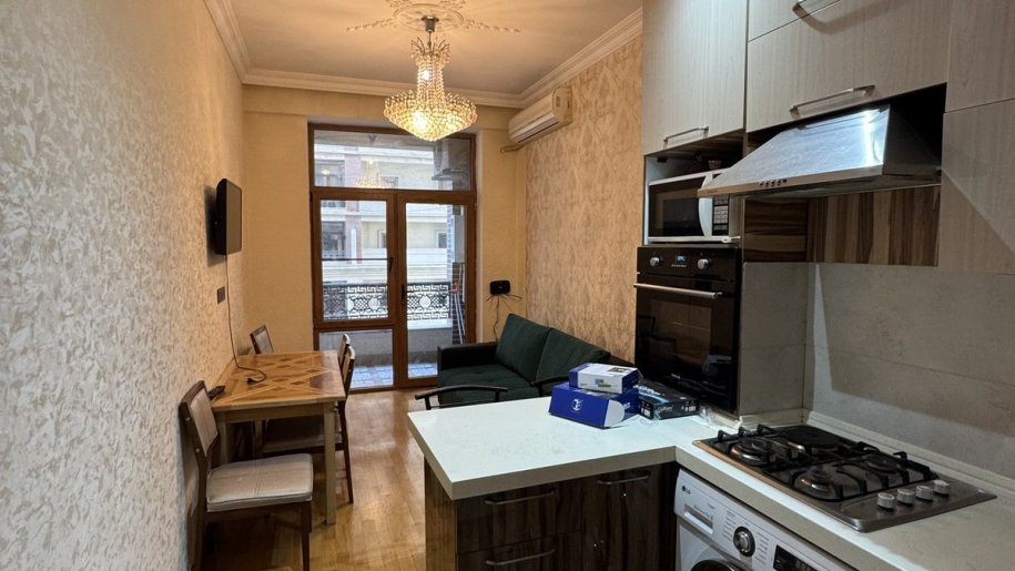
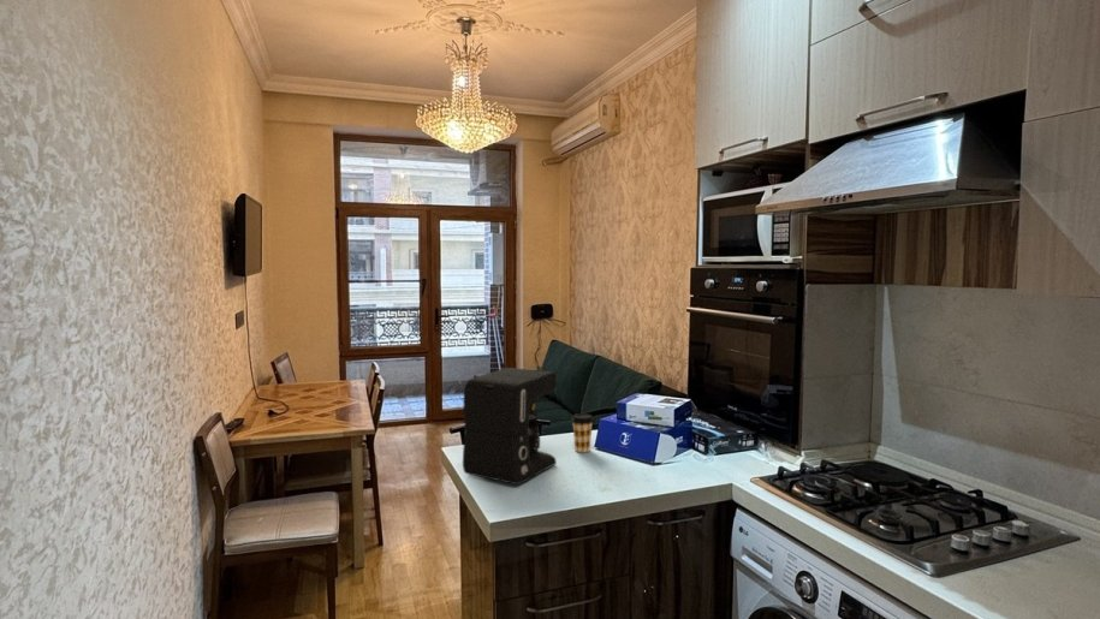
+ coffee cup [570,412,595,453]
+ coffee maker [462,367,558,486]
